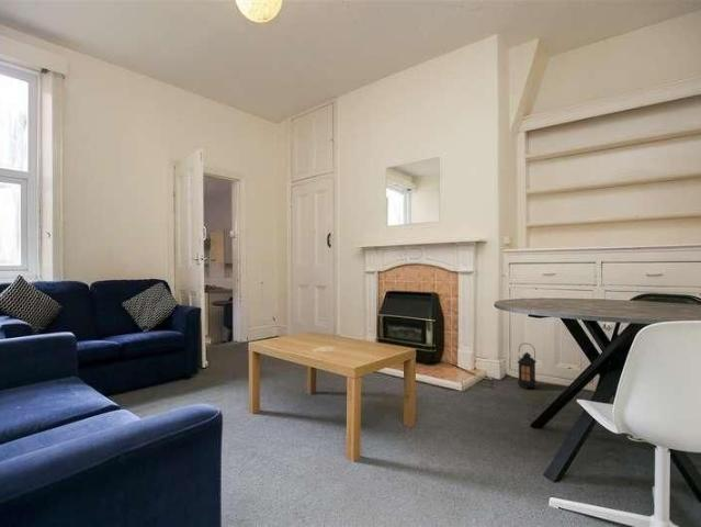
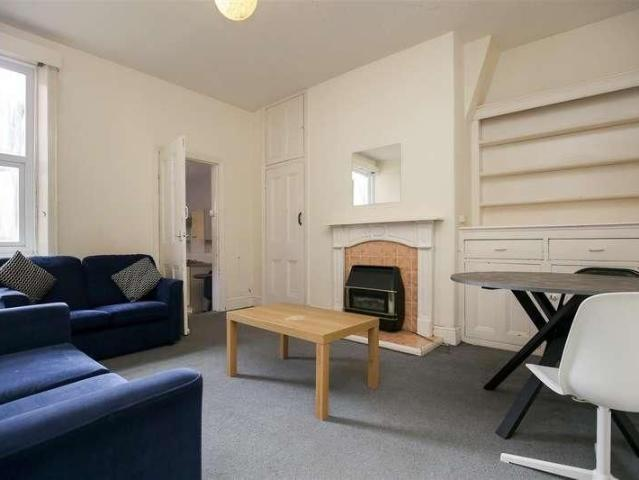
- lantern [516,343,538,390]
